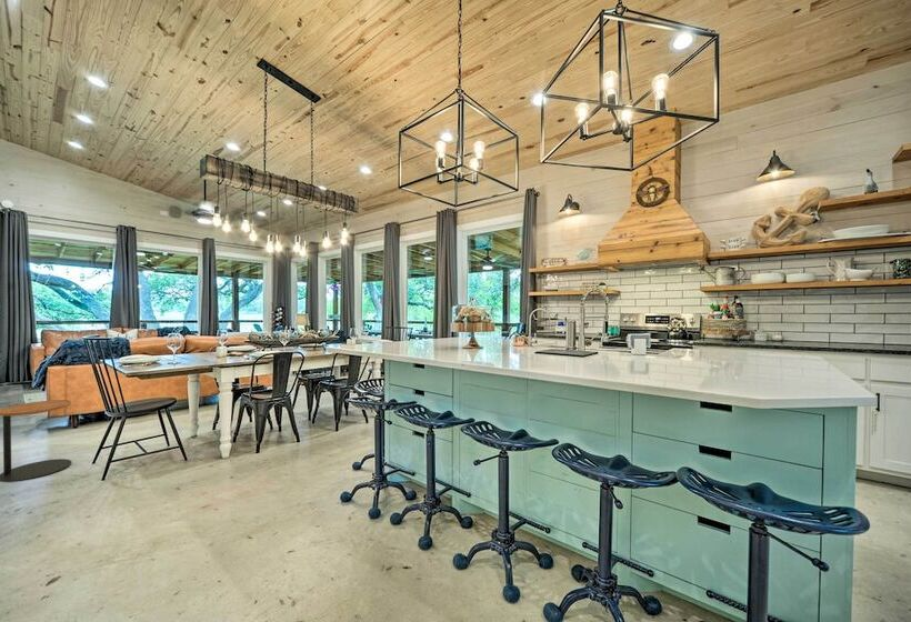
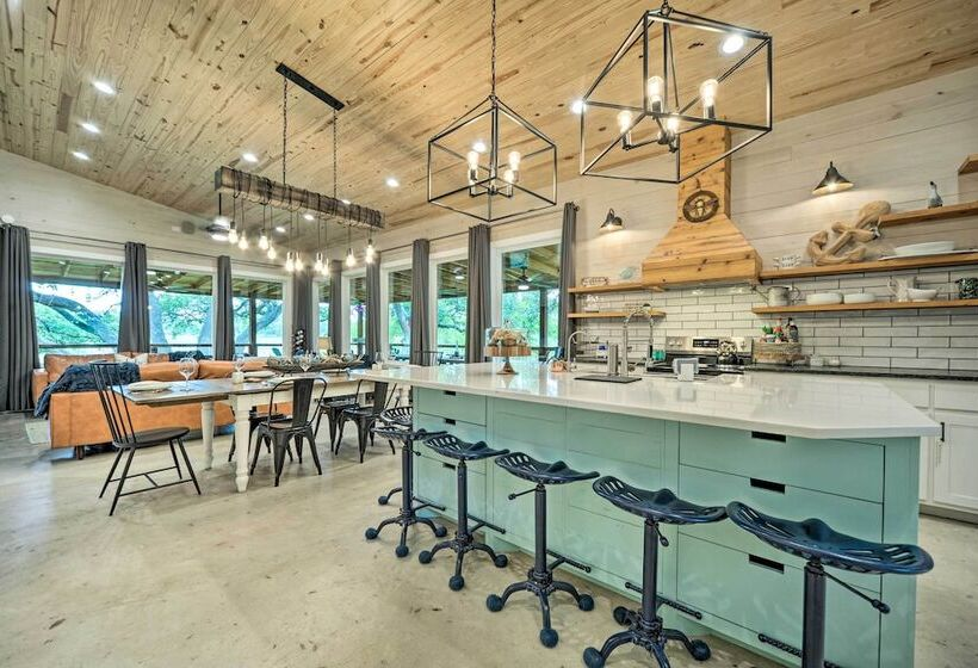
- side table [0,399,72,483]
